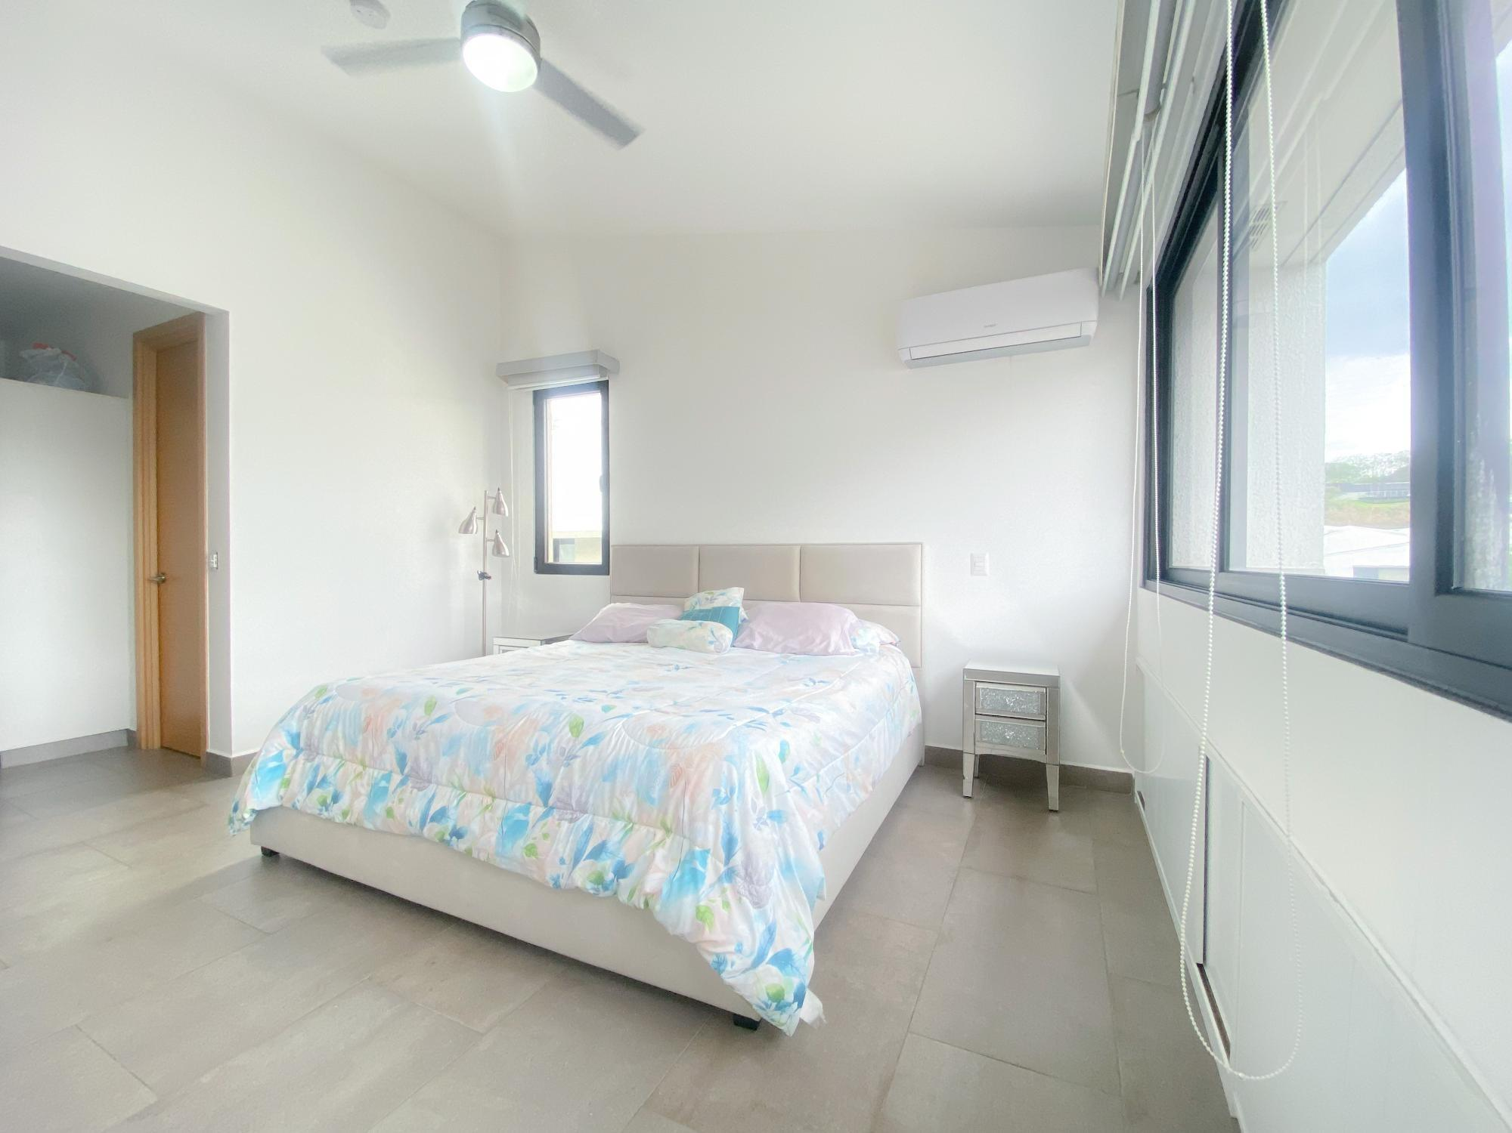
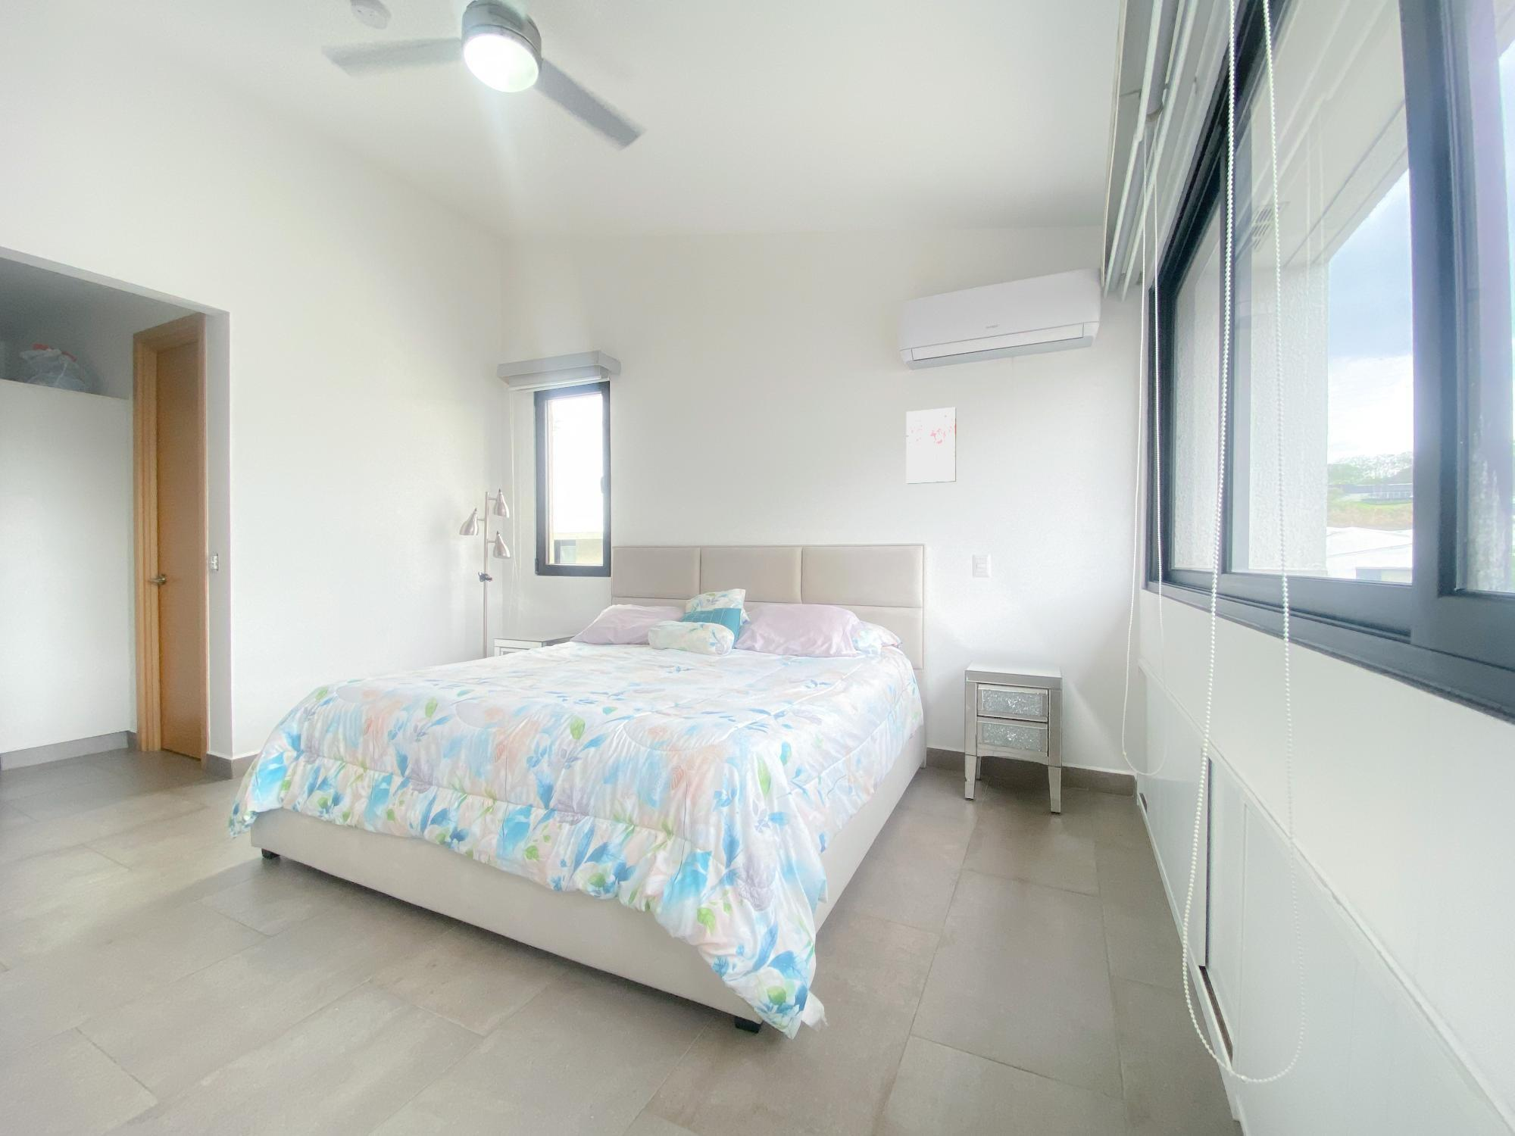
+ wall art [905,407,957,484]
